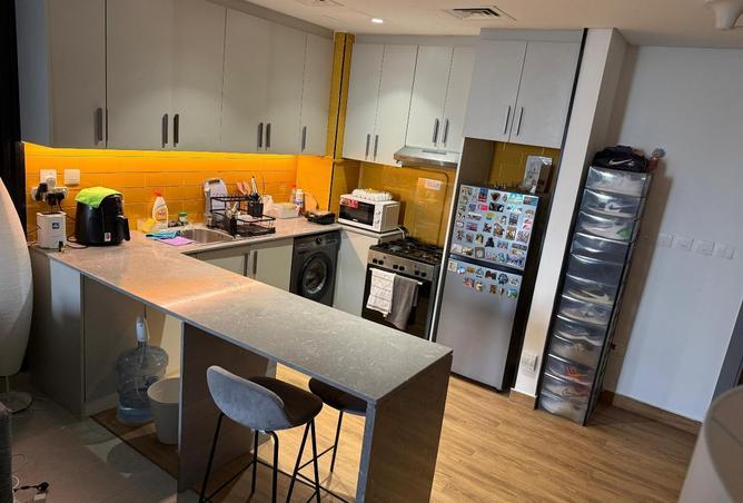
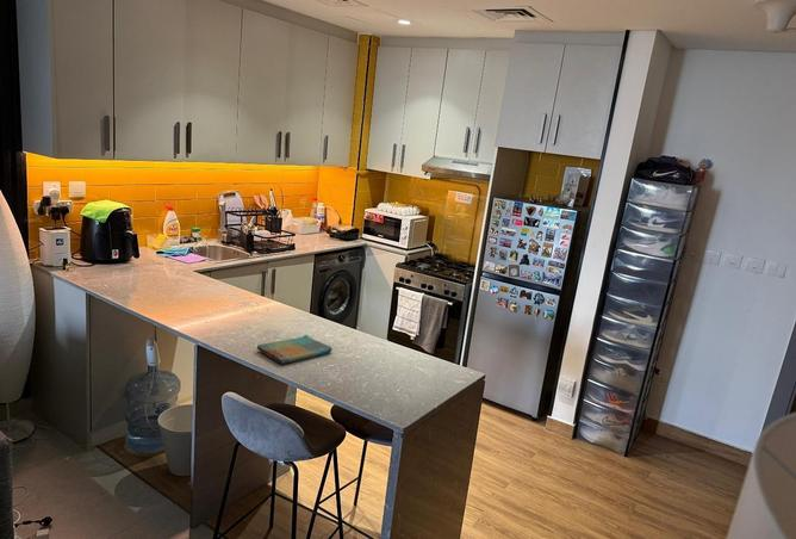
+ dish towel [256,334,334,365]
